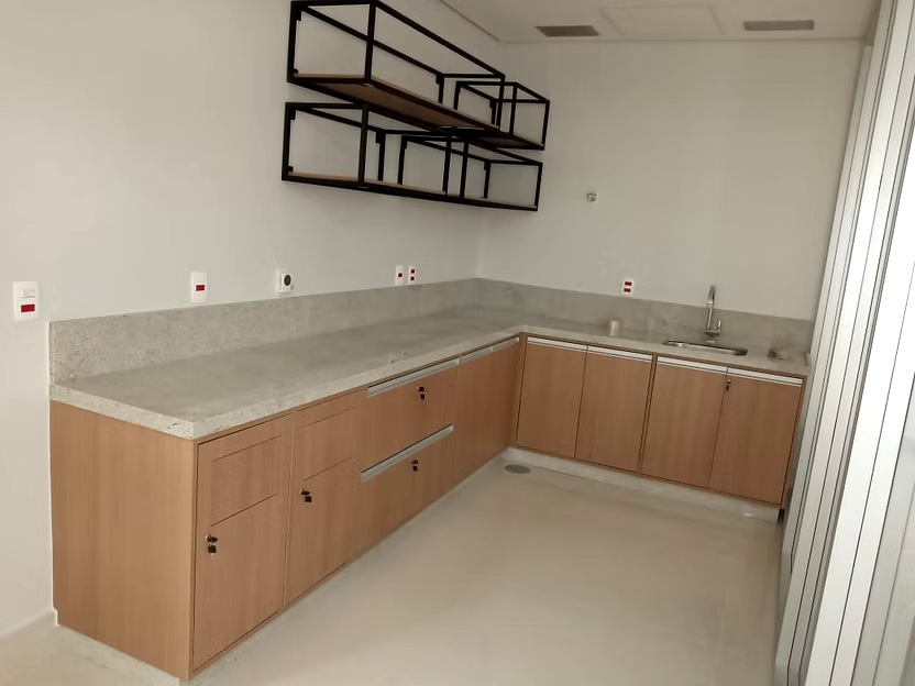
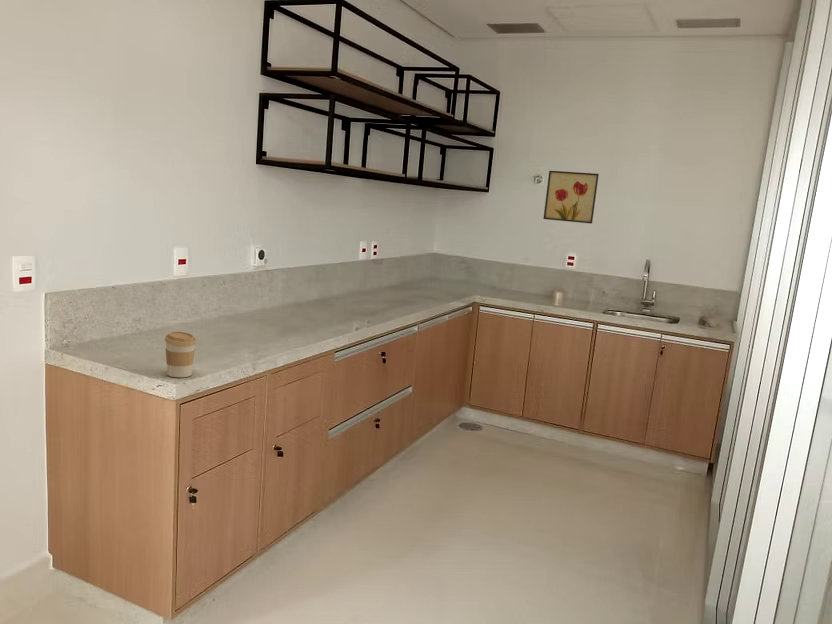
+ wall art [543,170,600,225]
+ coffee cup [164,331,198,378]
